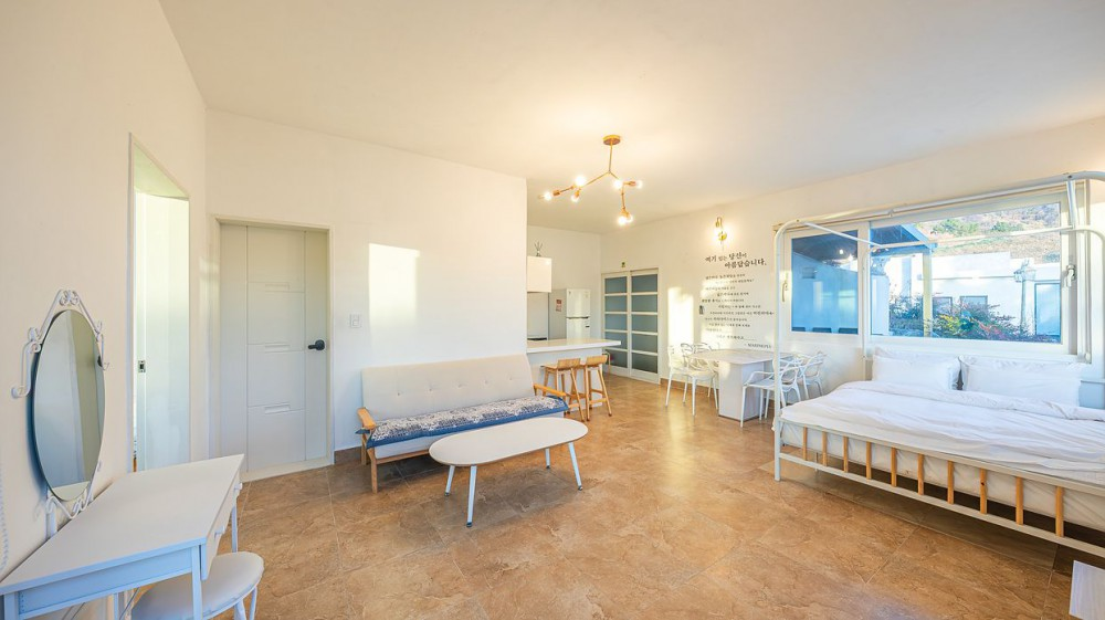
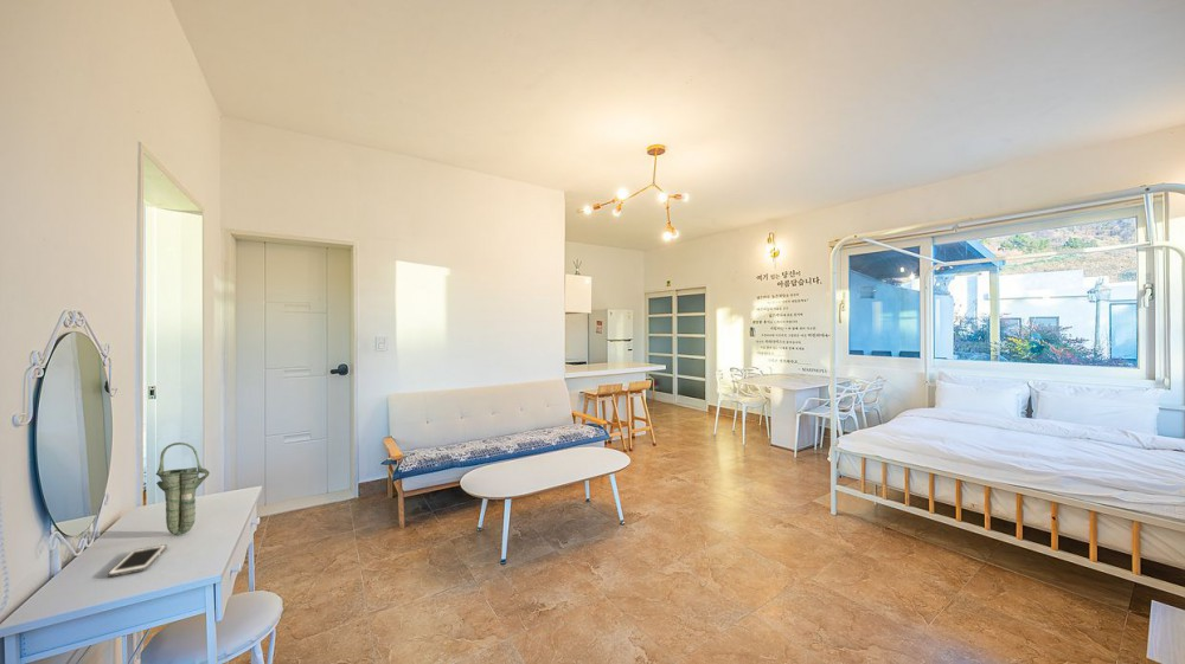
+ cell phone [107,543,168,578]
+ vase [155,441,211,536]
